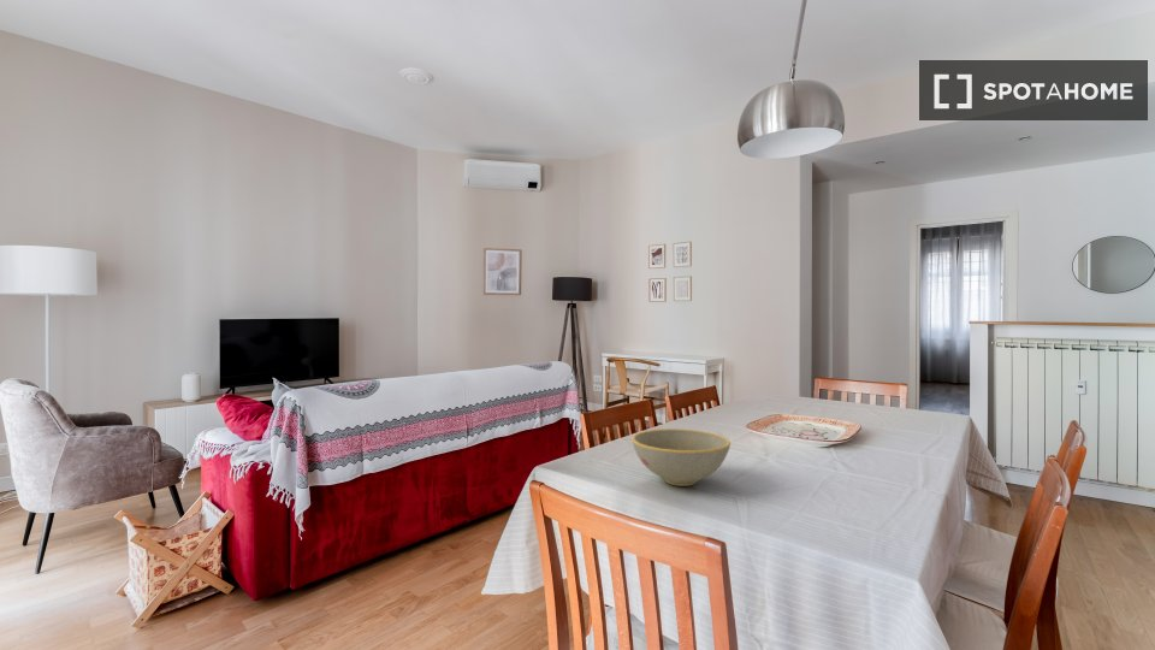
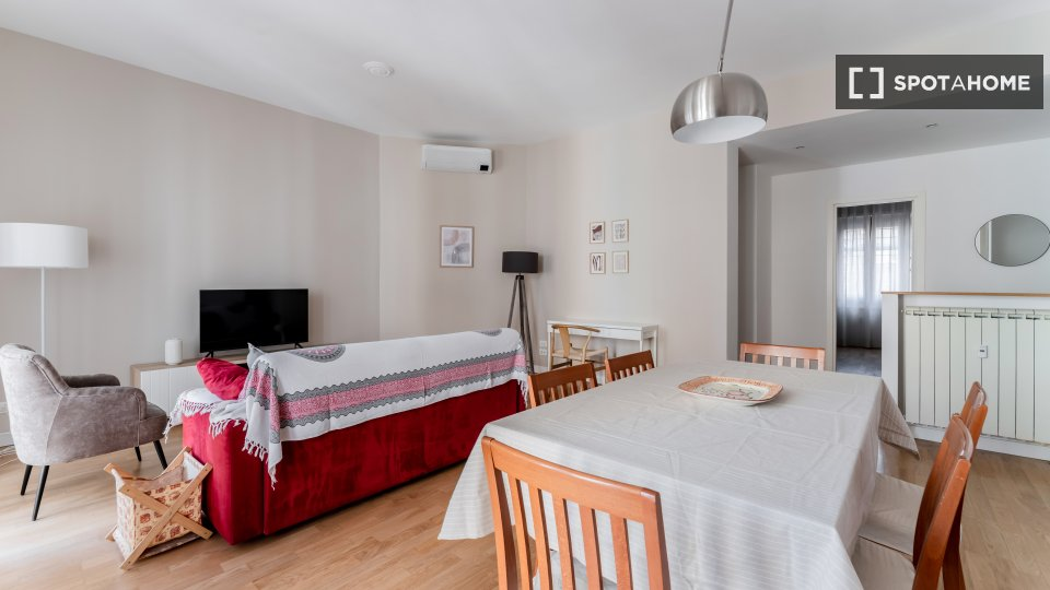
- bowl [630,427,732,488]
